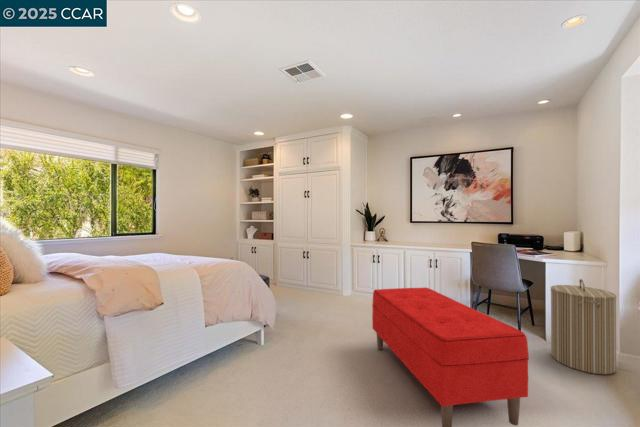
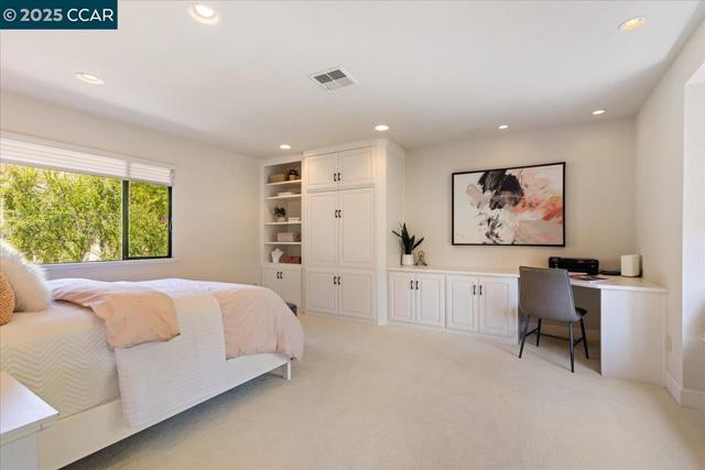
- bench [371,286,530,427]
- laundry hamper [550,278,618,376]
